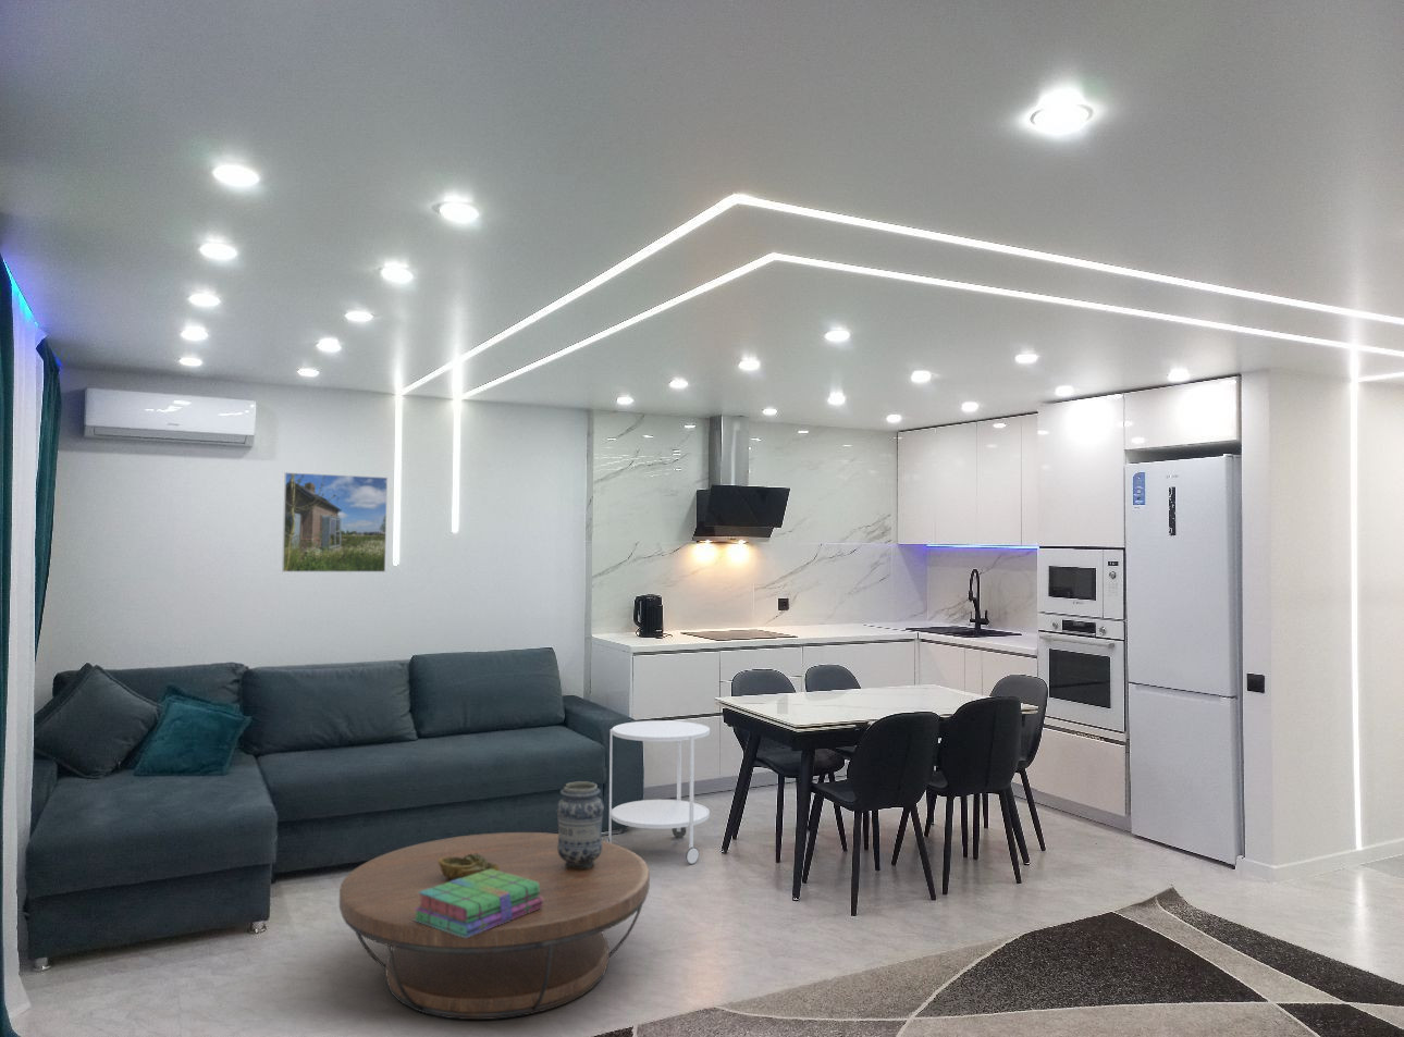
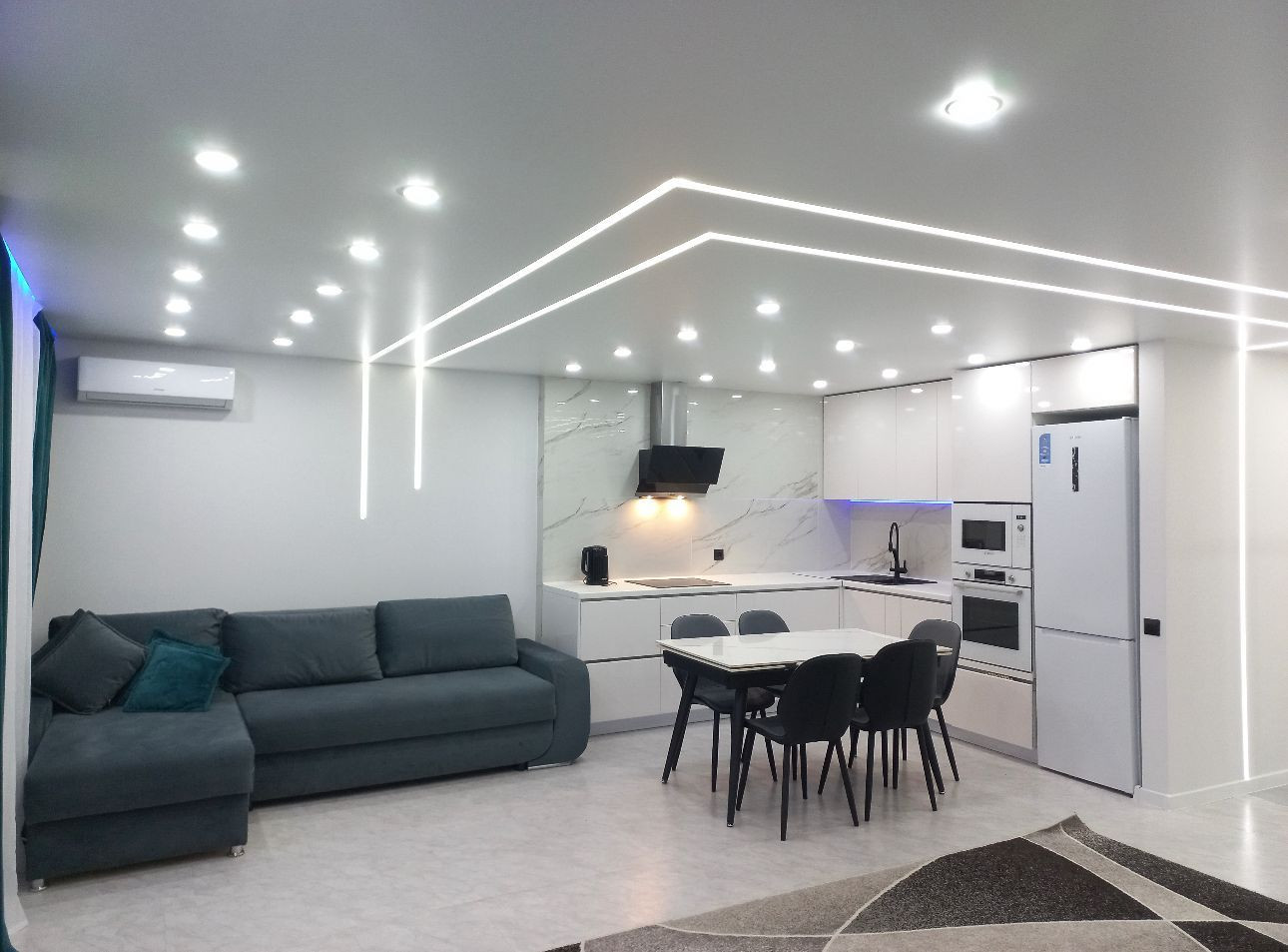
- coffee table [339,831,651,1021]
- stack of books [413,869,543,938]
- decorative bowl [438,853,498,879]
- vase [555,780,605,870]
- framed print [281,472,388,573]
- side table [606,719,711,865]
